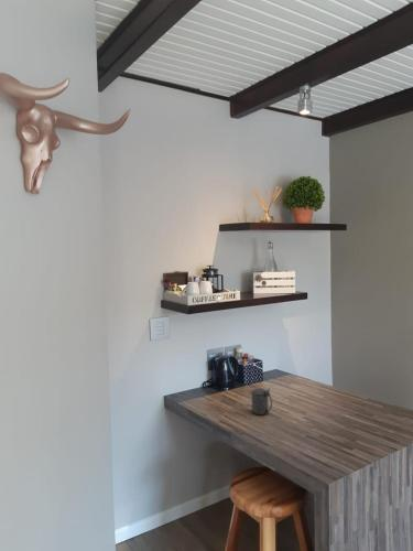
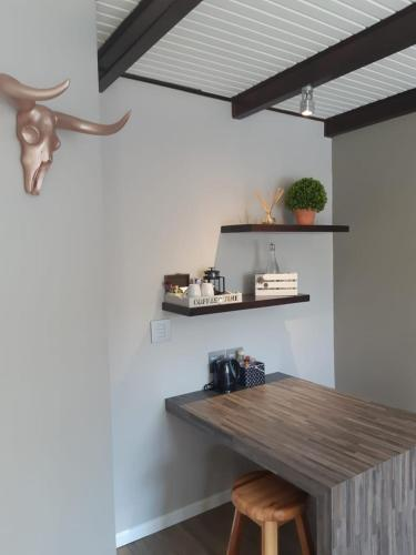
- beer stein [250,387,273,417]
